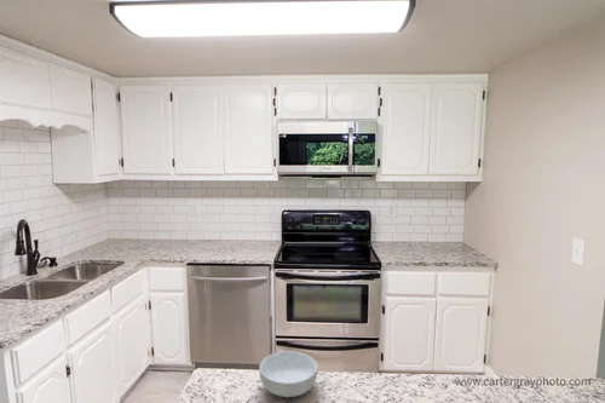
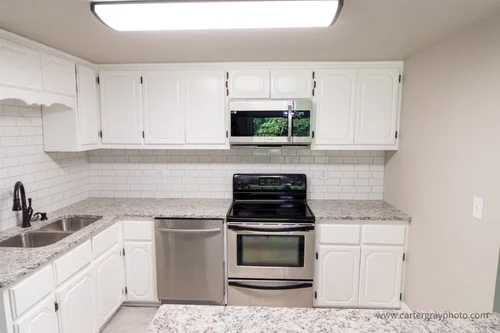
- cereal bowl [258,350,318,398]
